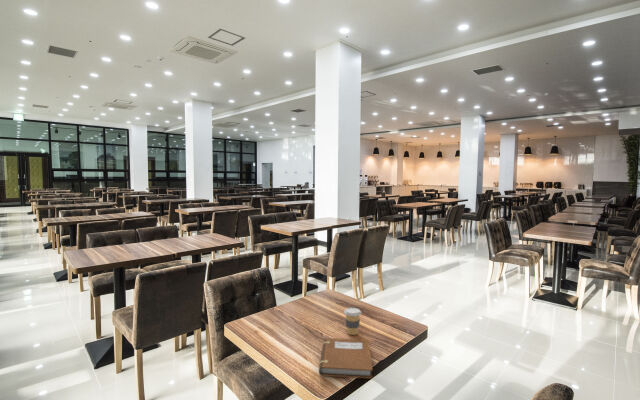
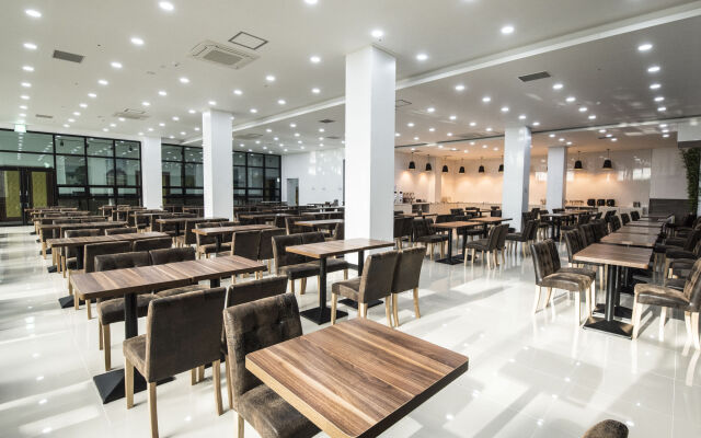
- coffee cup [343,307,362,336]
- notebook [318,337,373,379]
